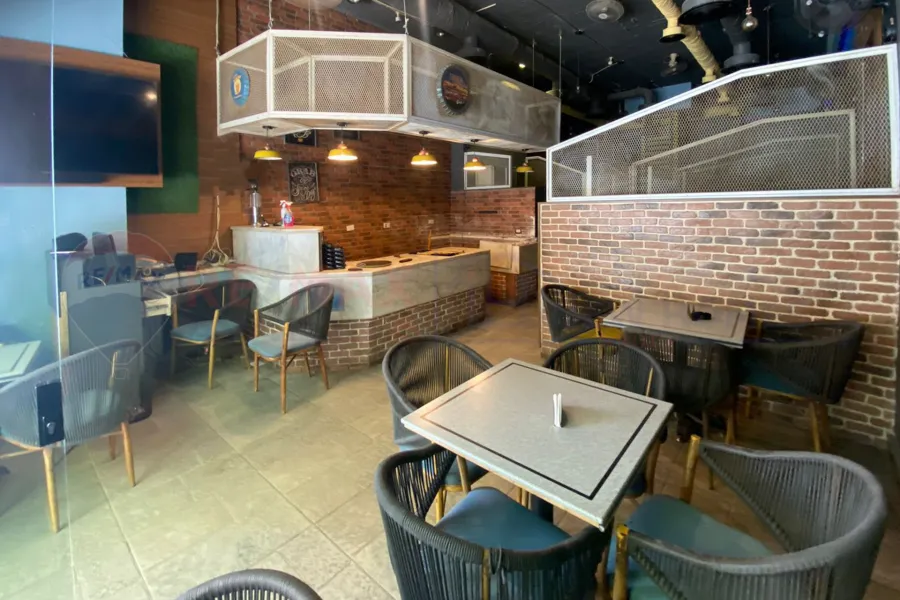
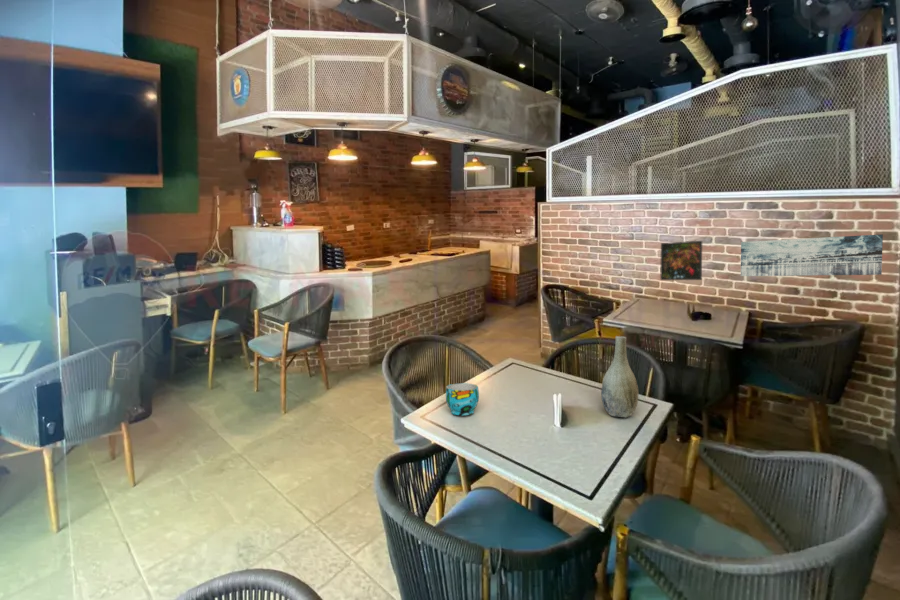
+ vase [600,335,639,418]
+ cup [445,382,480,416]
+ wall art [740,233,884,277]
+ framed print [659,240,703,281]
